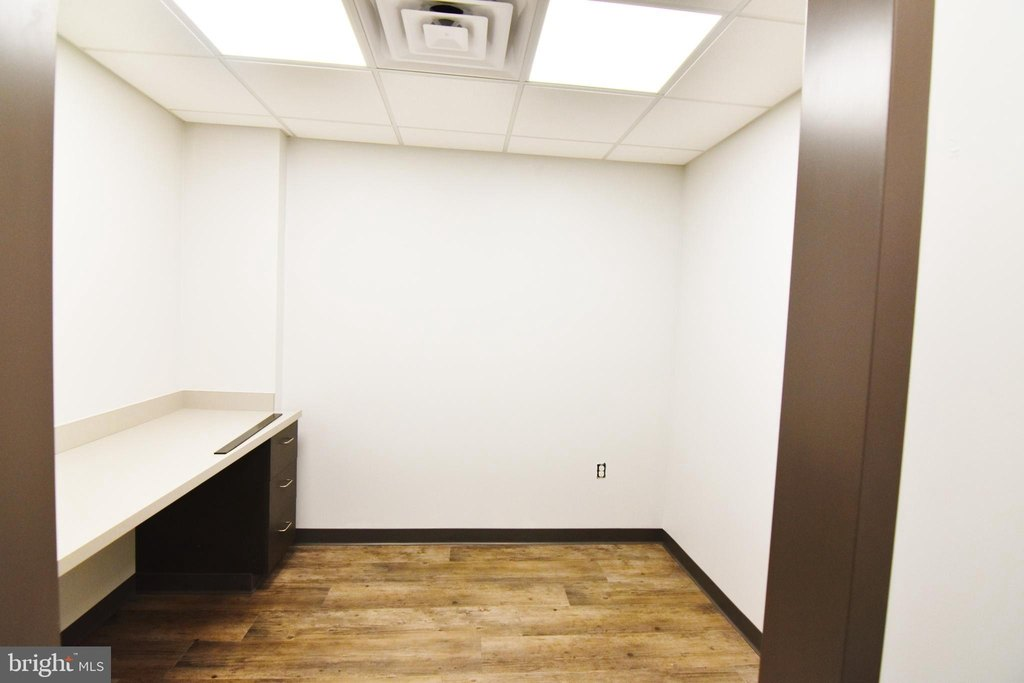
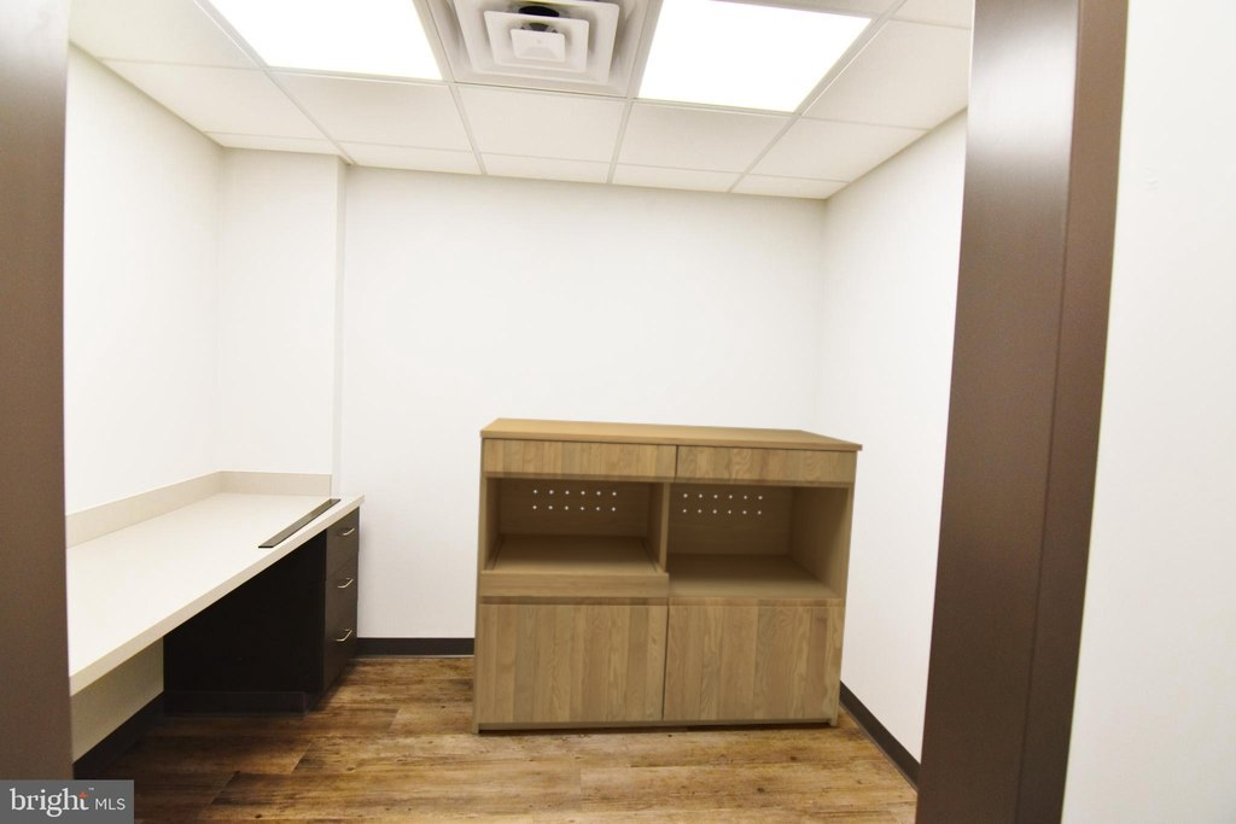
+ bookcase [471,416,864,735]
